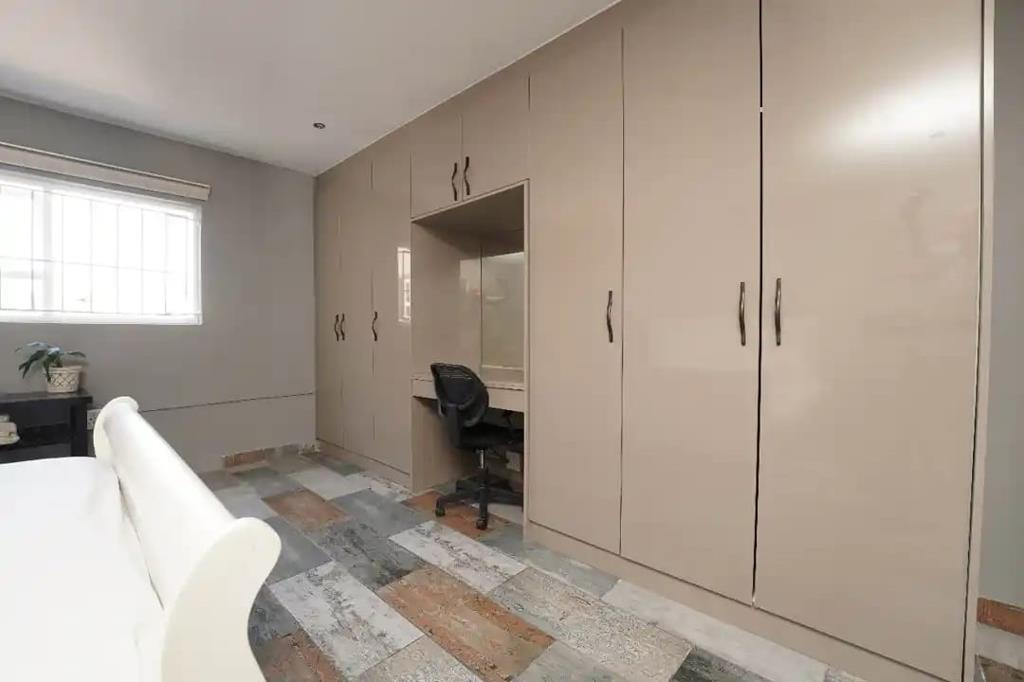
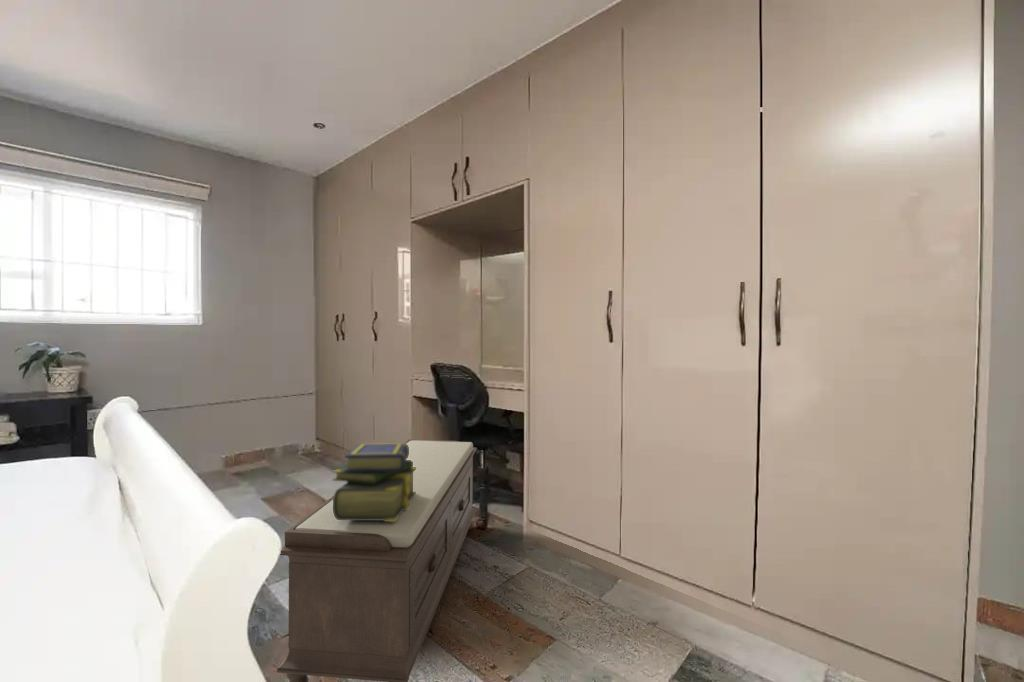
+ stack of books [331,443,416,521]
+ bench [276,438,478,682]
